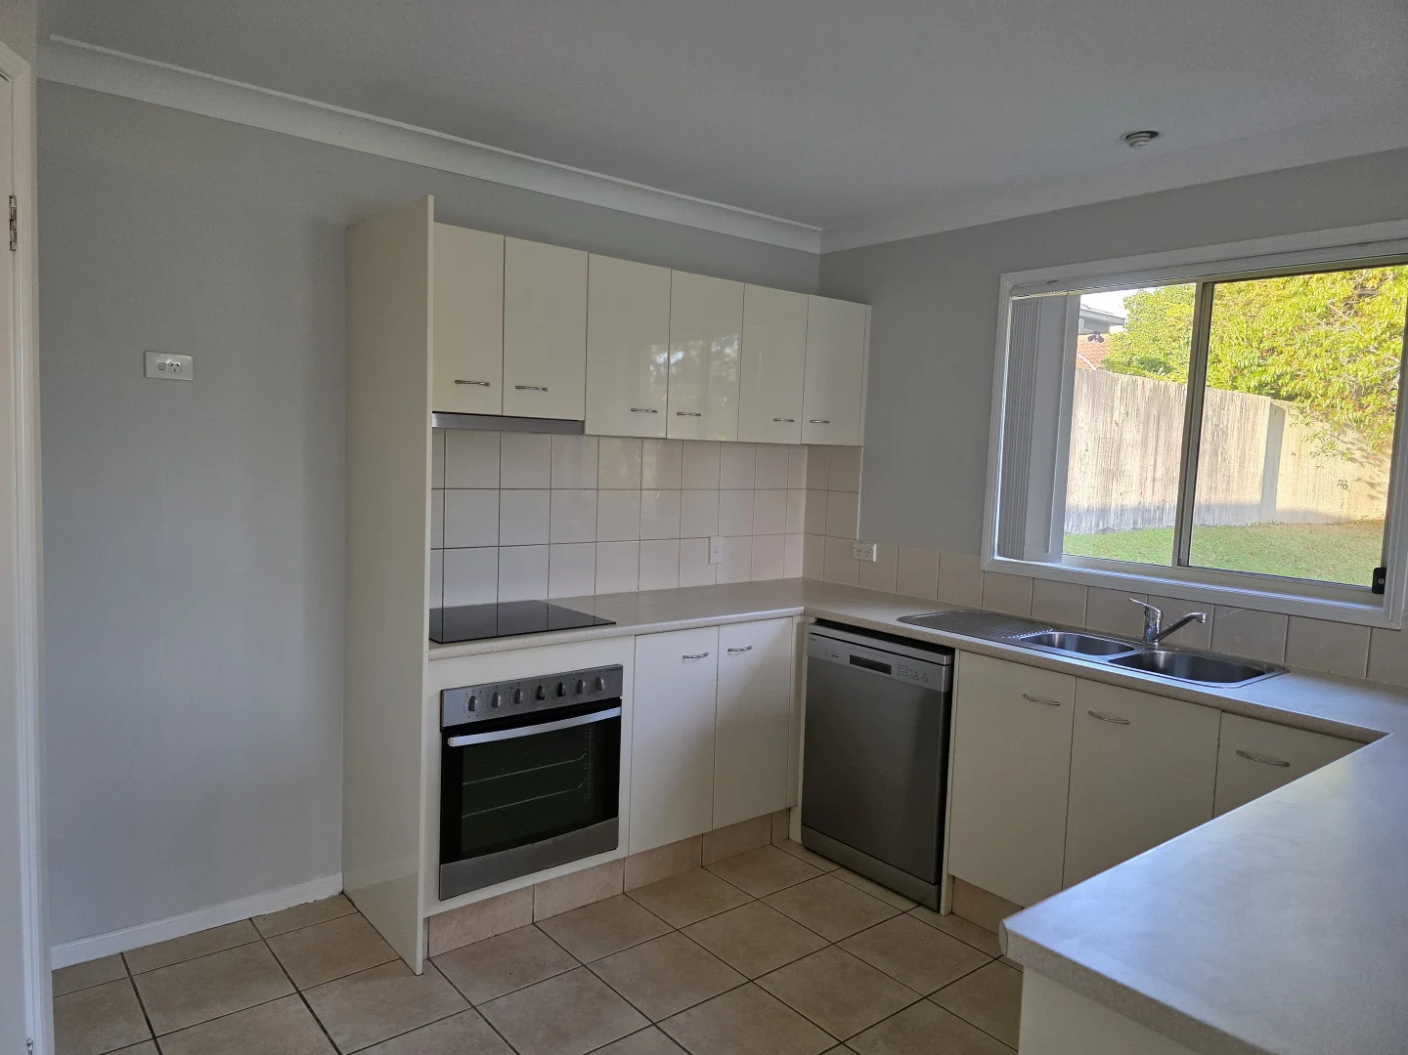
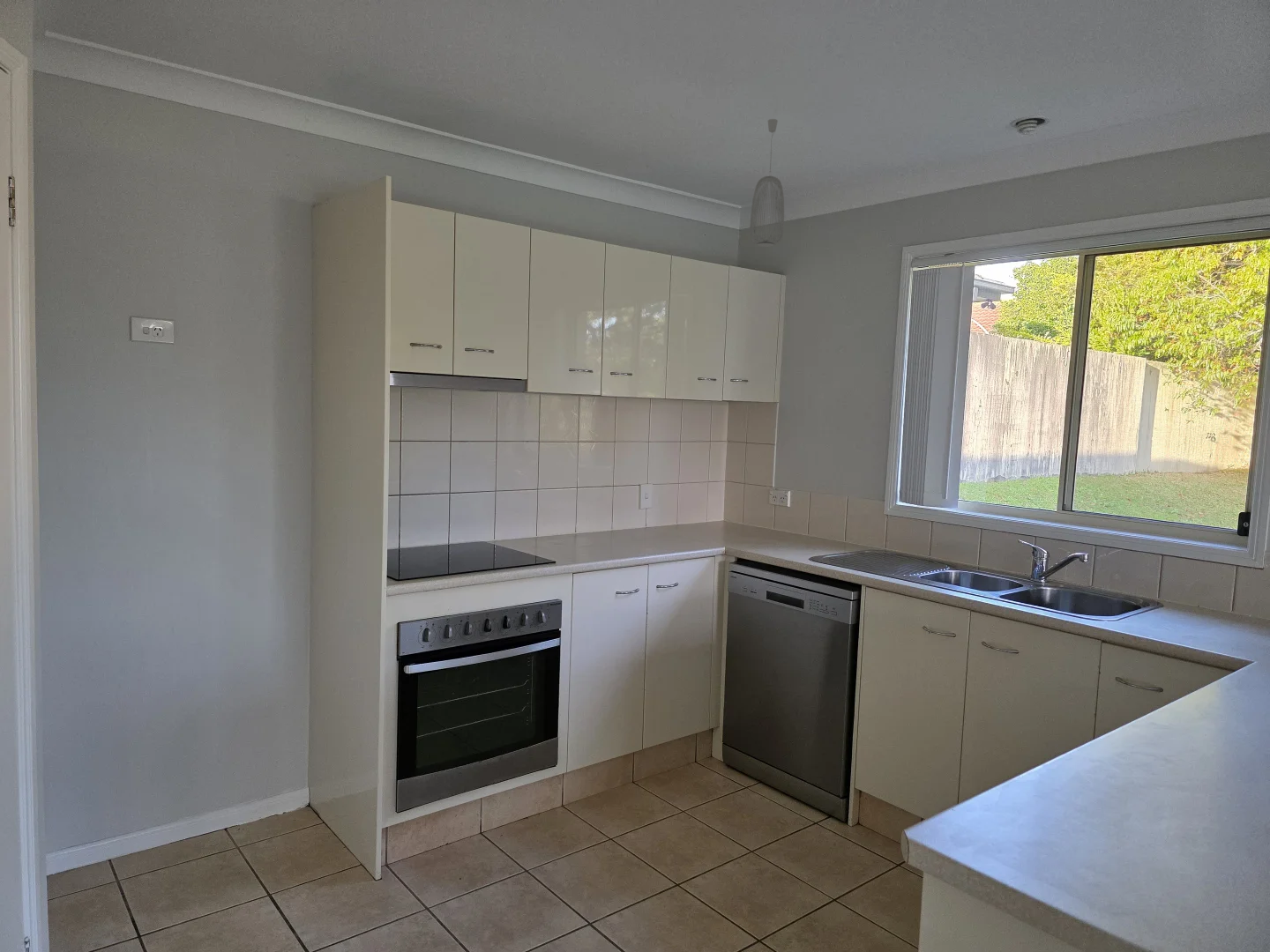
+ pendant light [749,118,785,249]
